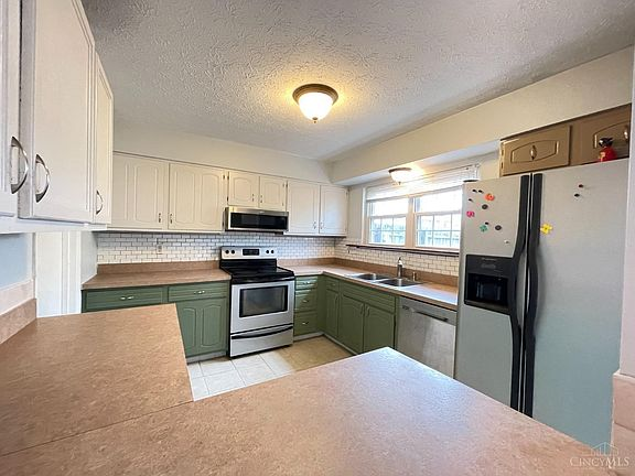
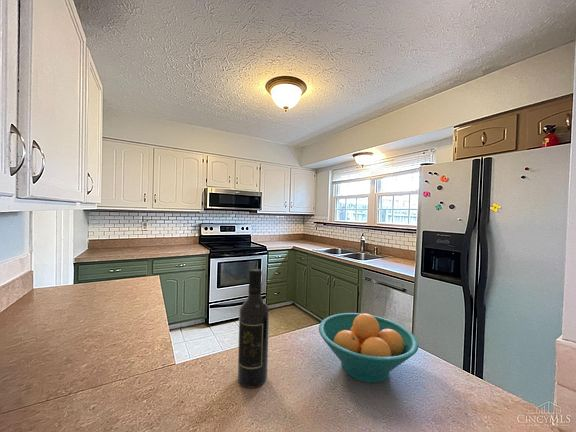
+ fruit bowl [318,312,419,384]
+ wine bottle [237,268,270,389]
